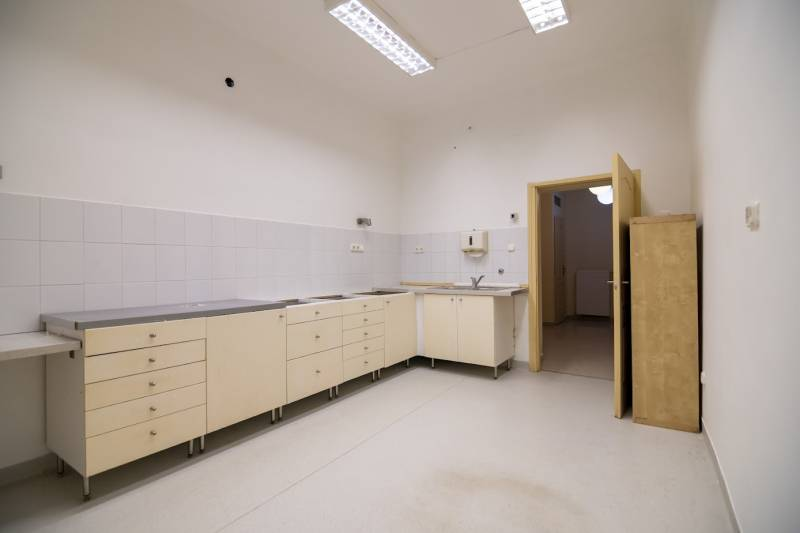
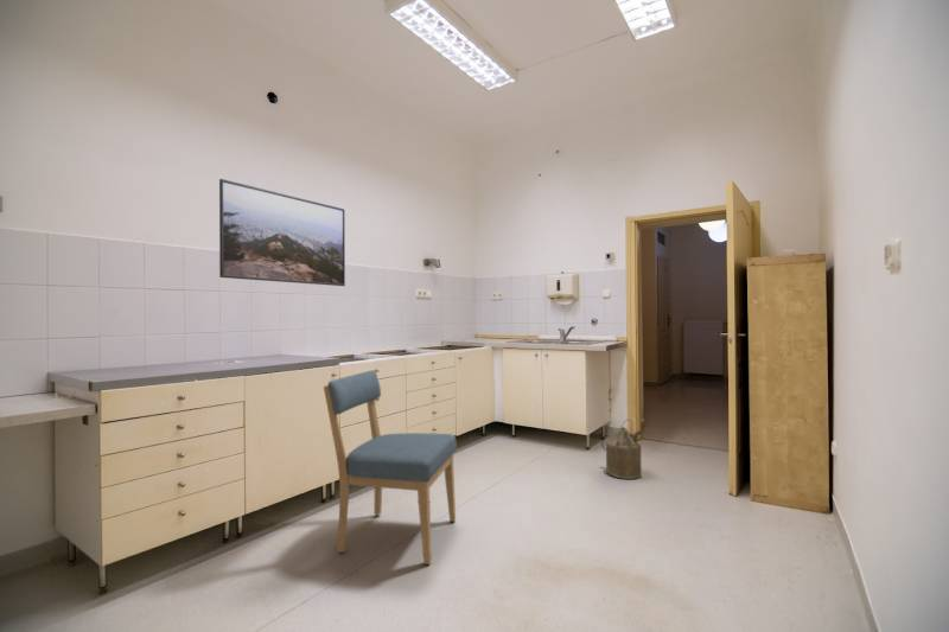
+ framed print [218,178,346,287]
+ watering can [601,417,644,480]
+ chair [323,369,458,566]
